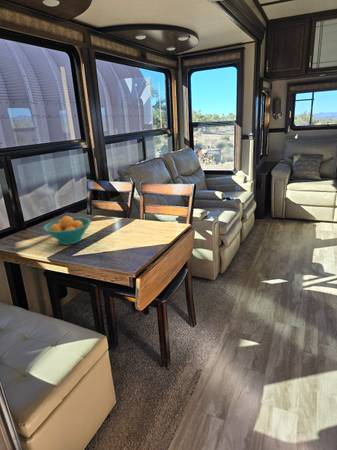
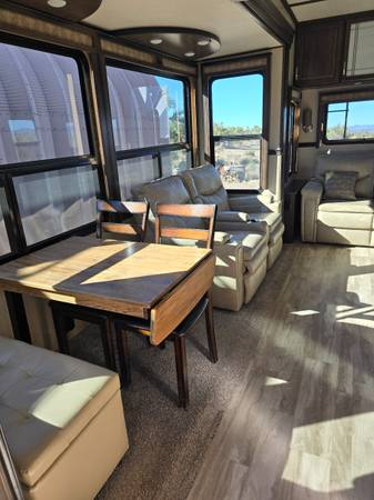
- fruit bowl [42,215,92,246]
